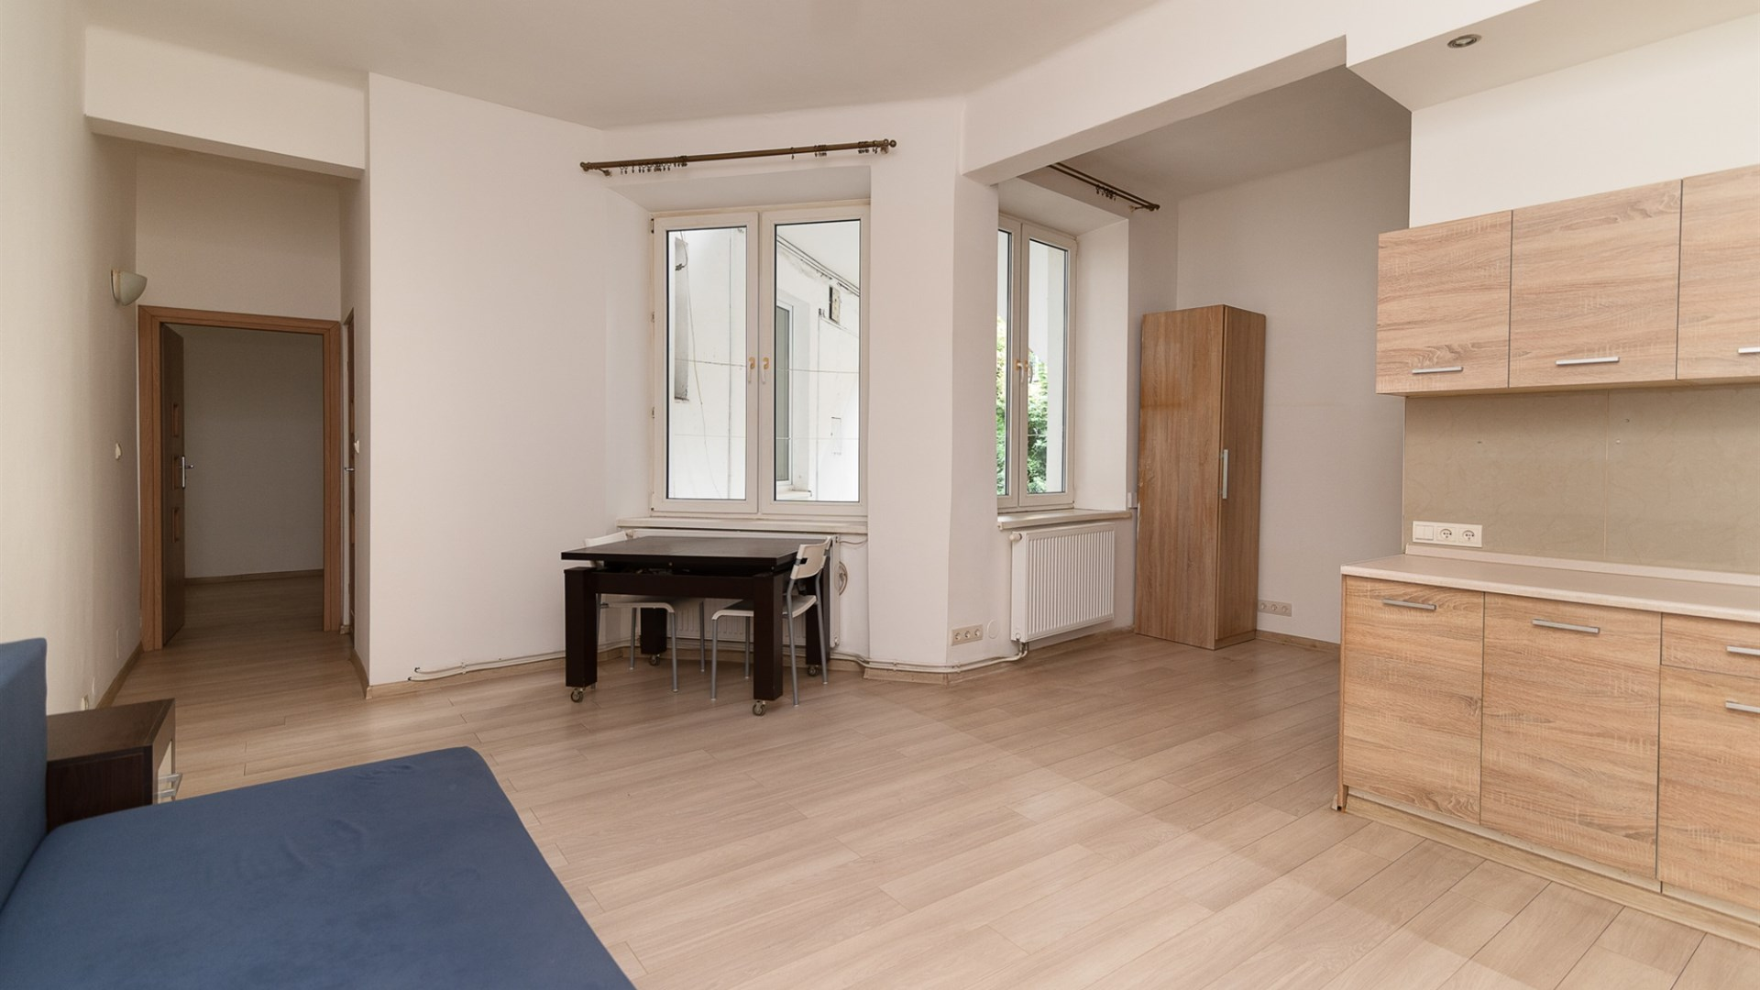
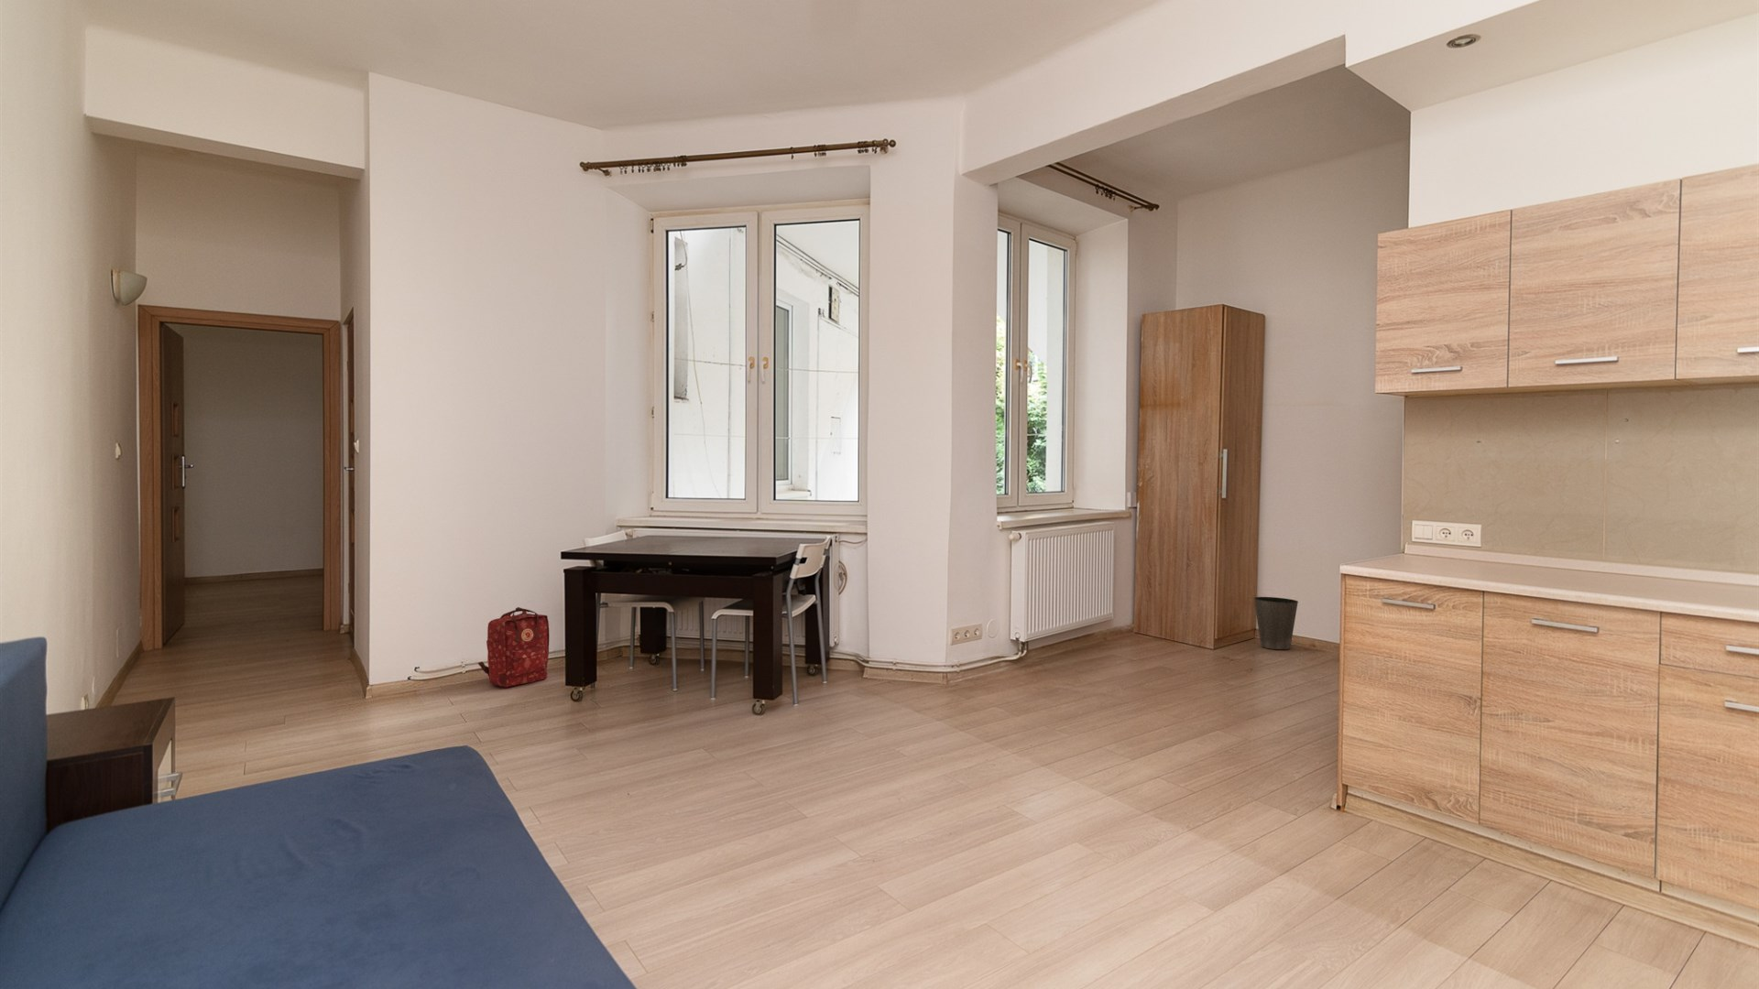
+ waste basket [1253,597,1299,650]
+ backpack [477,606,551,688]
